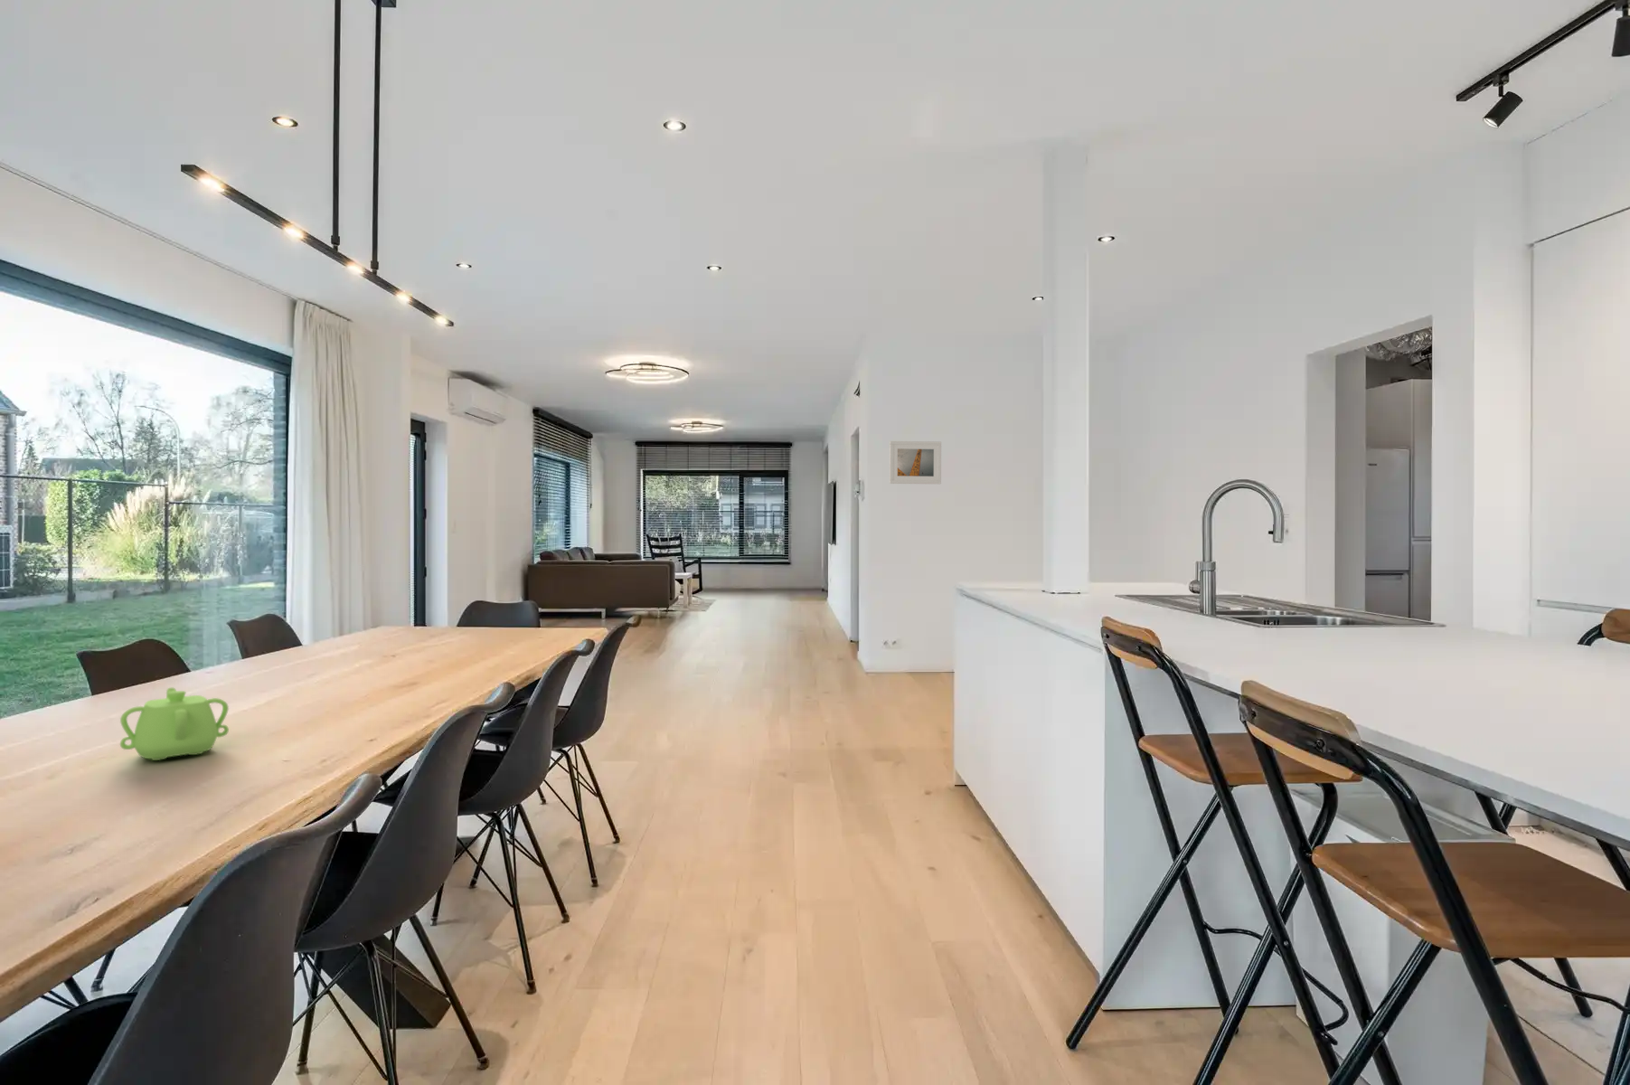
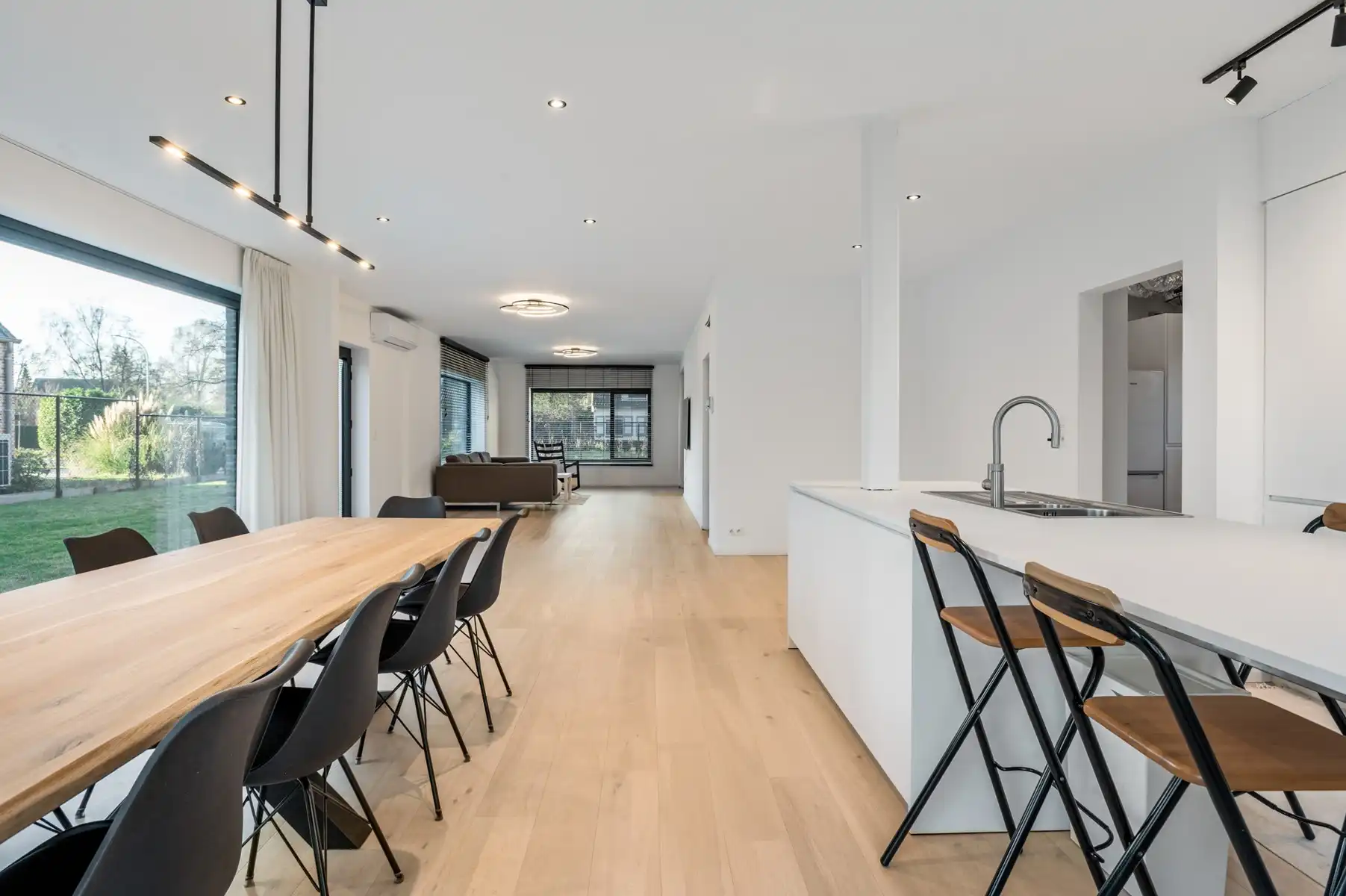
- teapot [120,687,230,762]
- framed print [889,441,942,484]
